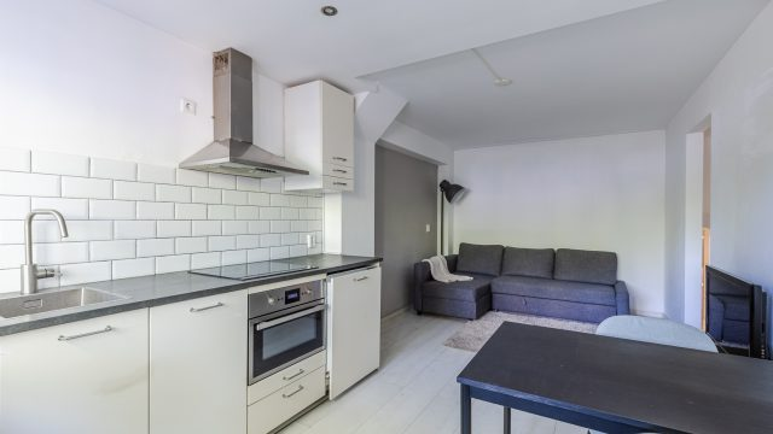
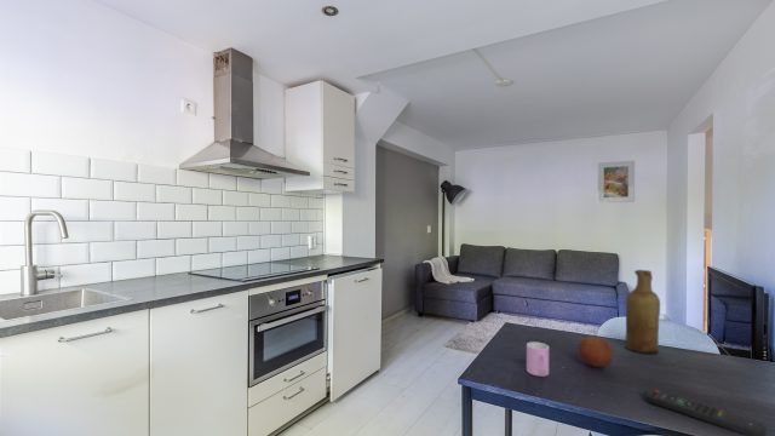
+ vase [624,269,661,355]
+ fruit [576,335,614,368]
+ remote control [645,389,768,436]
+ cup [526,340,550,378]
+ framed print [597,160,636,203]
